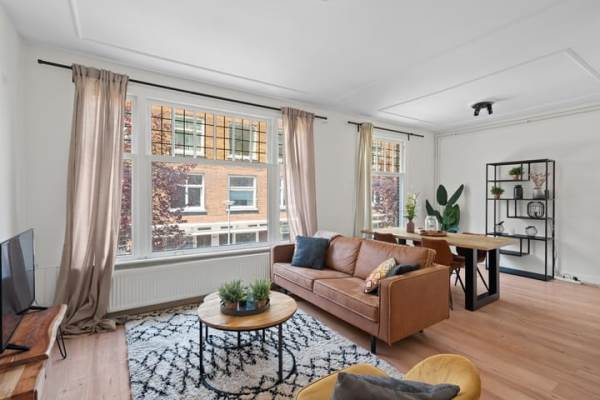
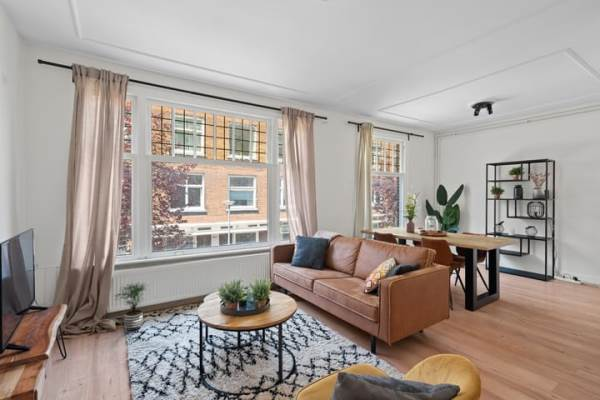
+ potted plant [113,281,149,332]
